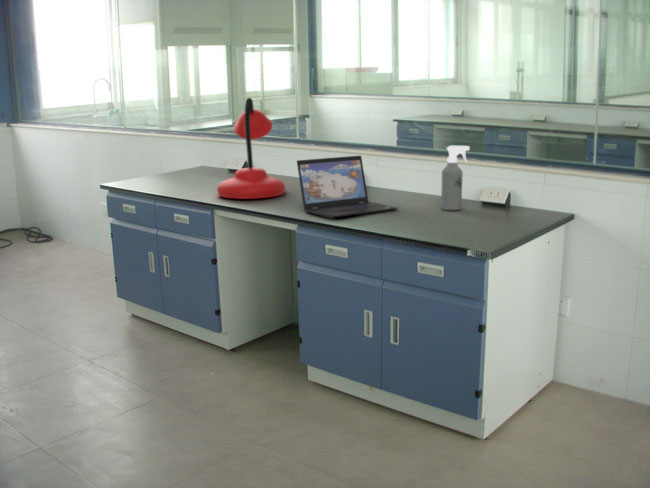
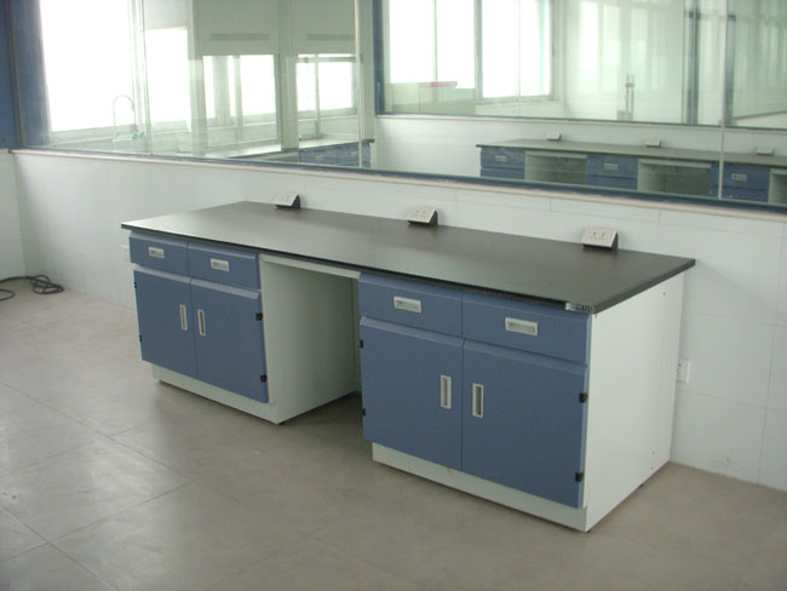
- laptop [296,154,399,219]
- desk lamp [216,97,286,200]
- spray bottle [440,145,471,211]
